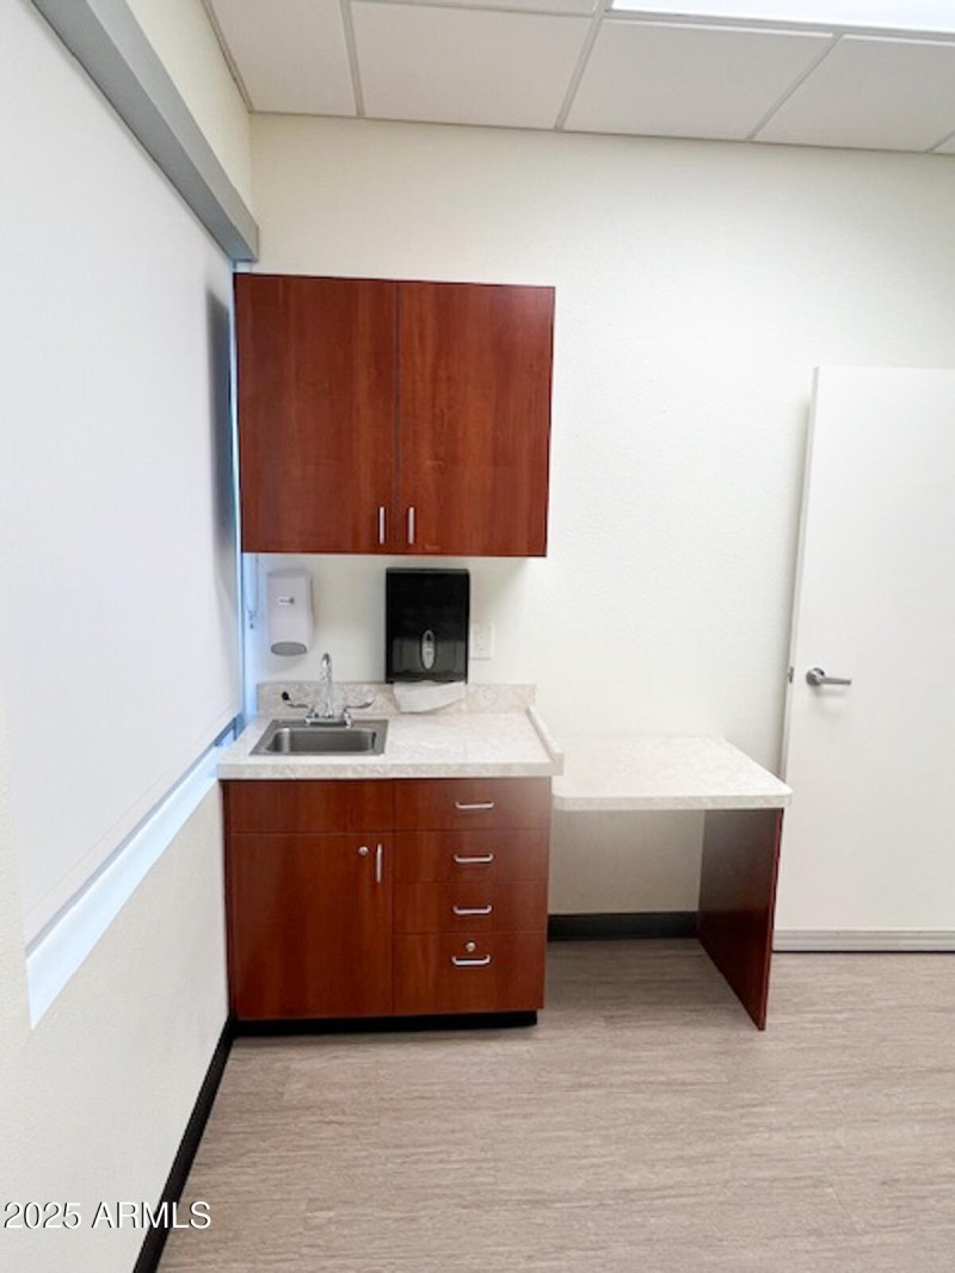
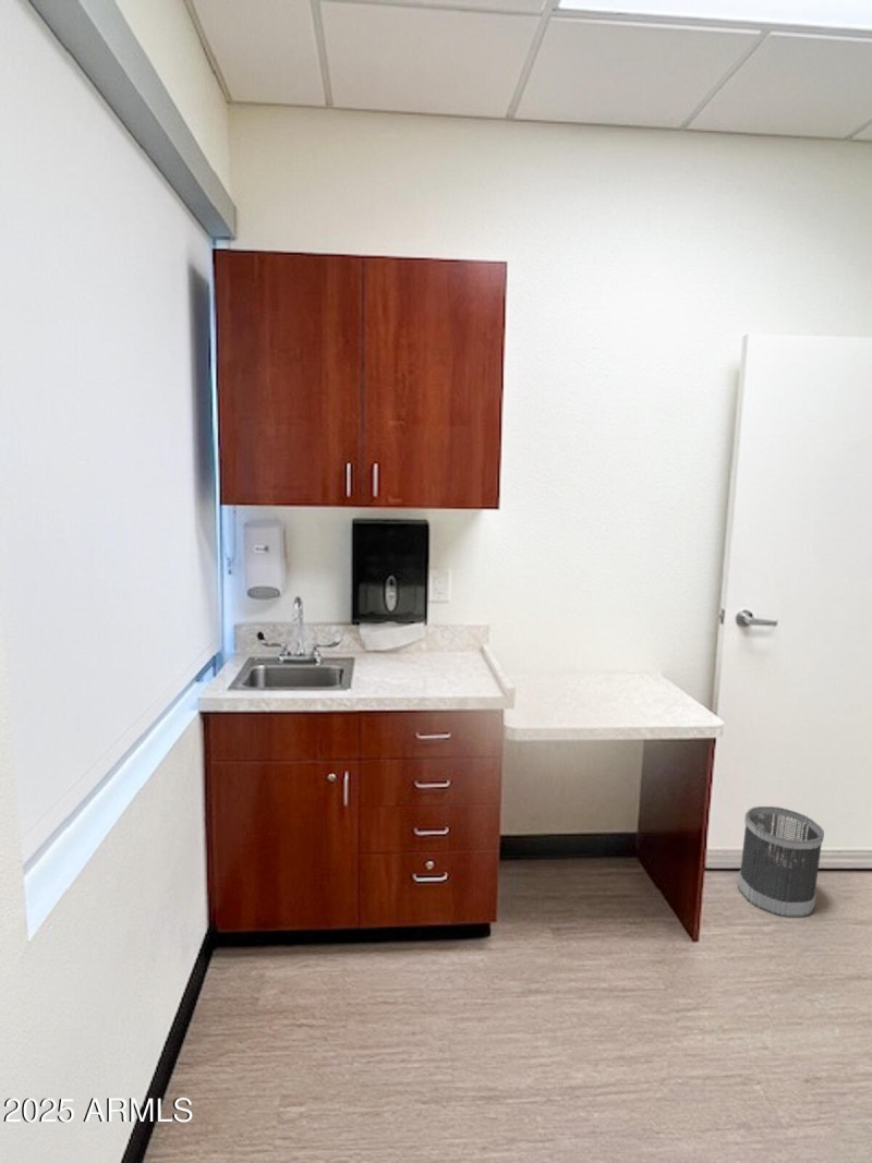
+ wastebasket [737,805,825,919]
